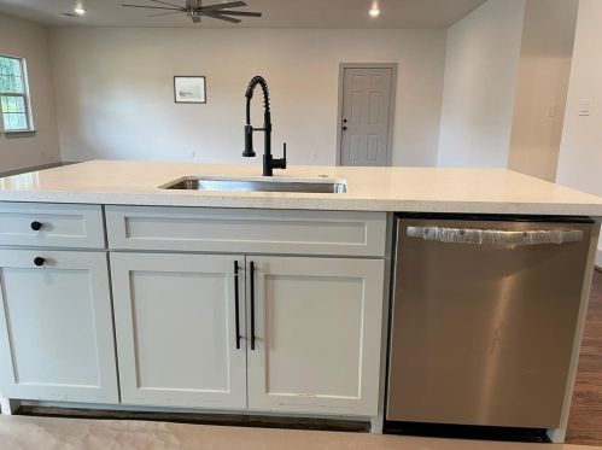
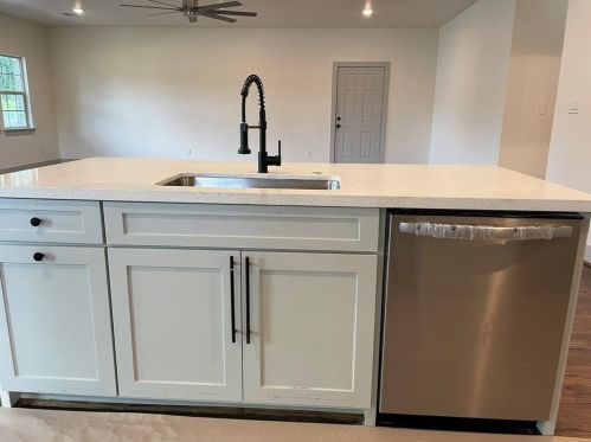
- wall art [173,75,208,105]
